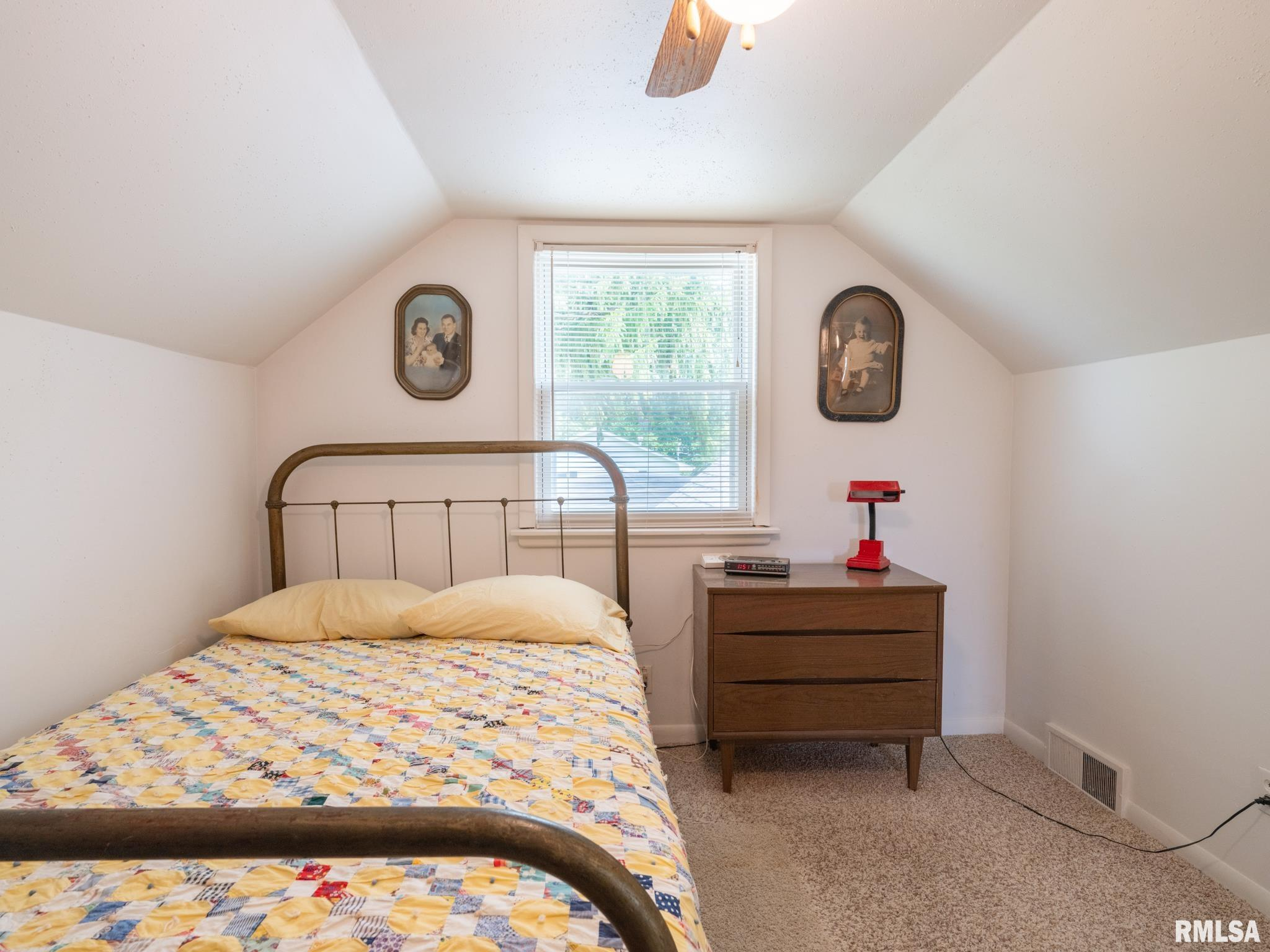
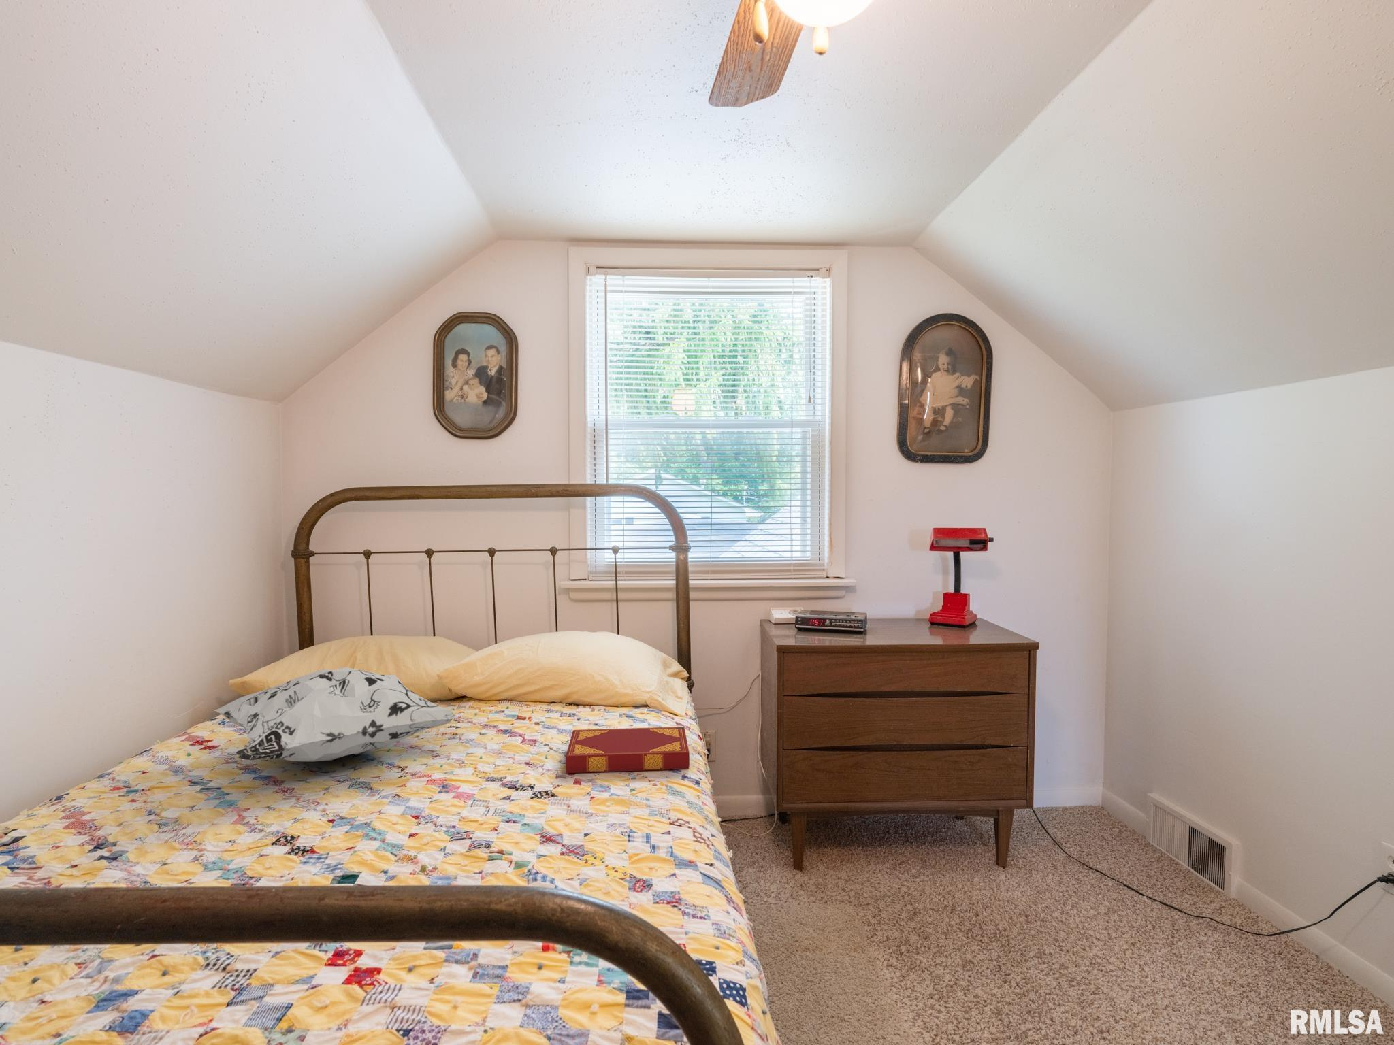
+ decorative pillow [213,666,459,762]
+ hardback book [565,726,690,774]
